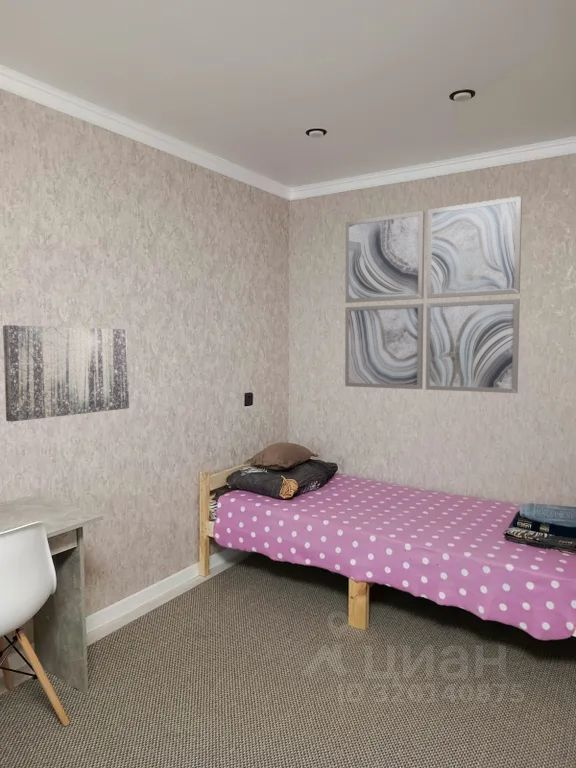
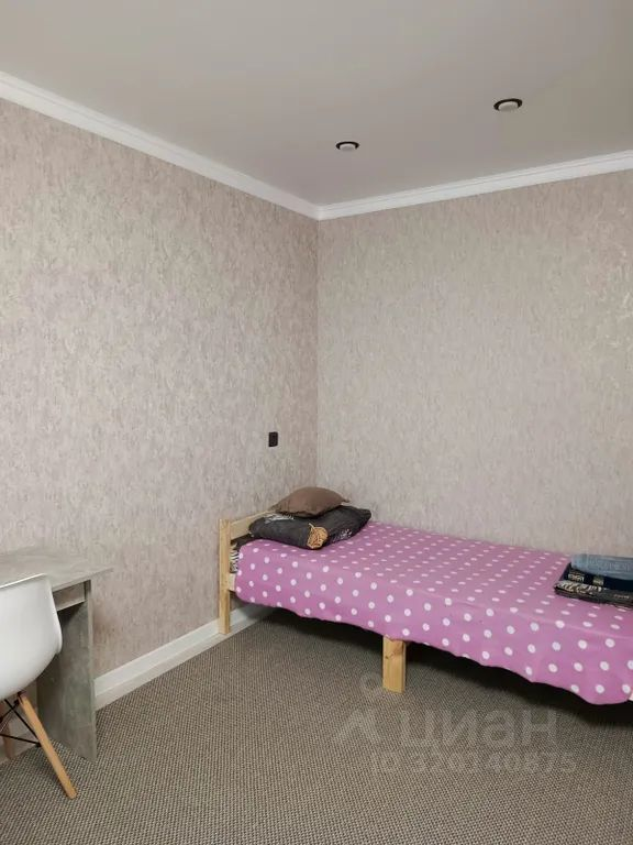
- wall art [344,195,523,394]
- wall art [2,324,130,423]
